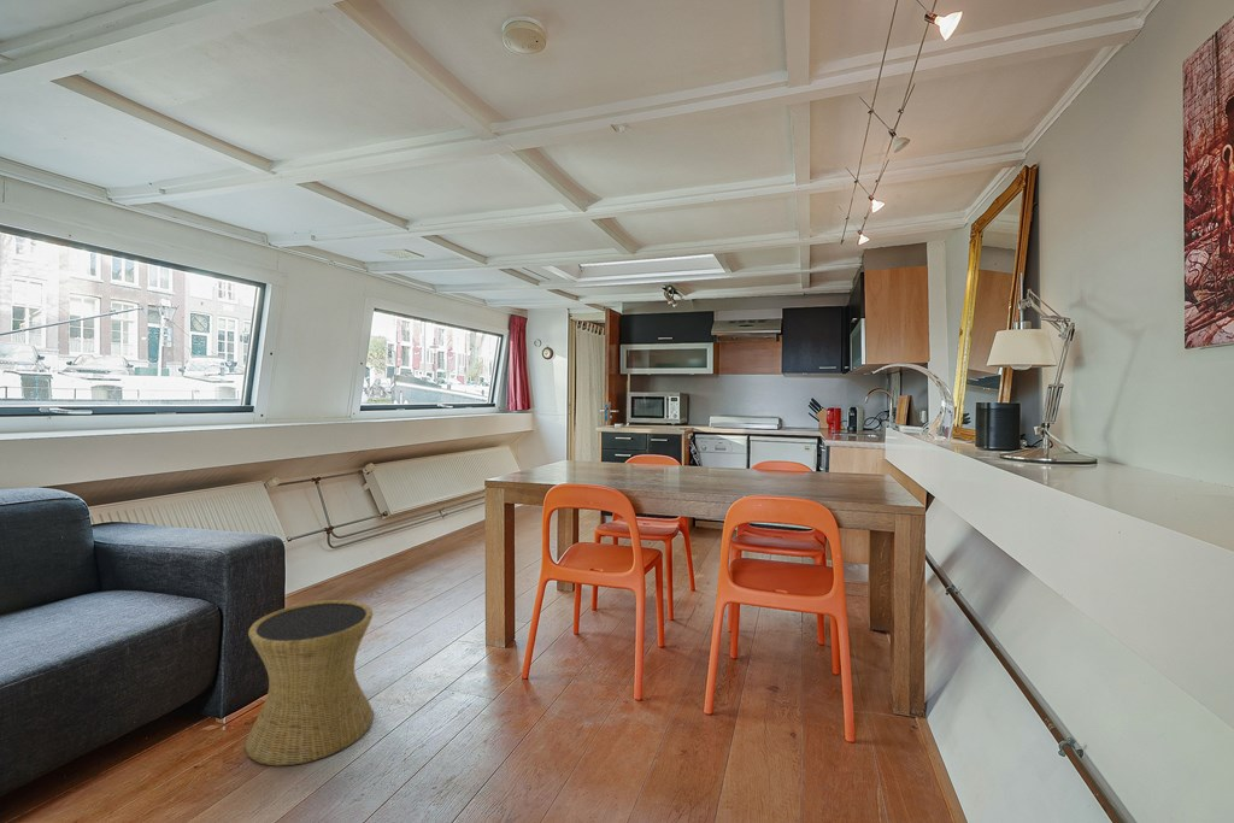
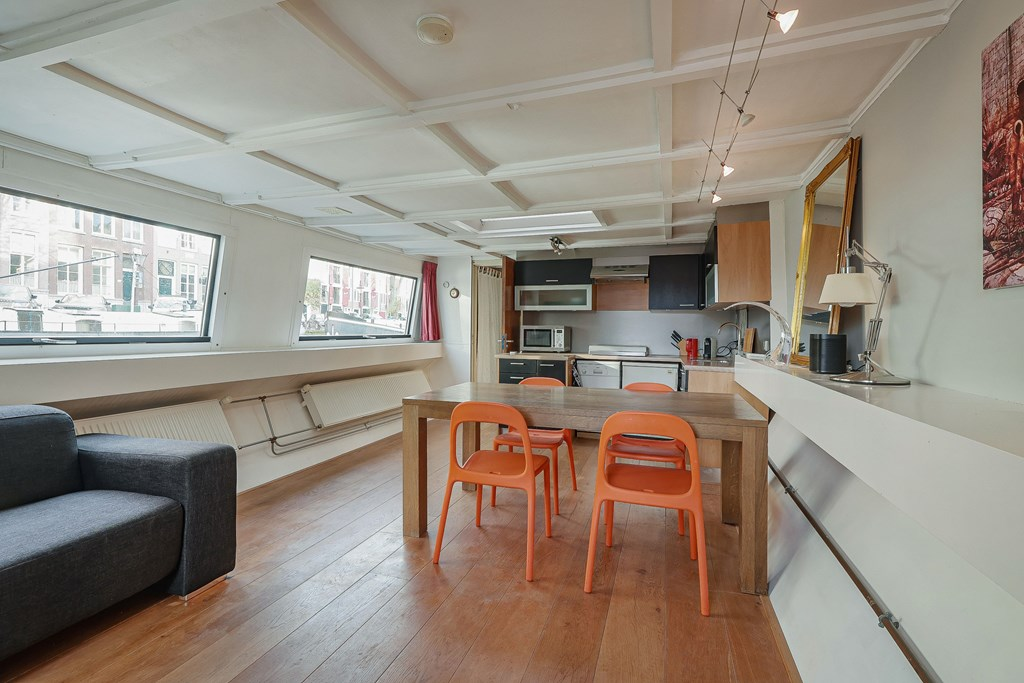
- side table [245,599,375,766]
